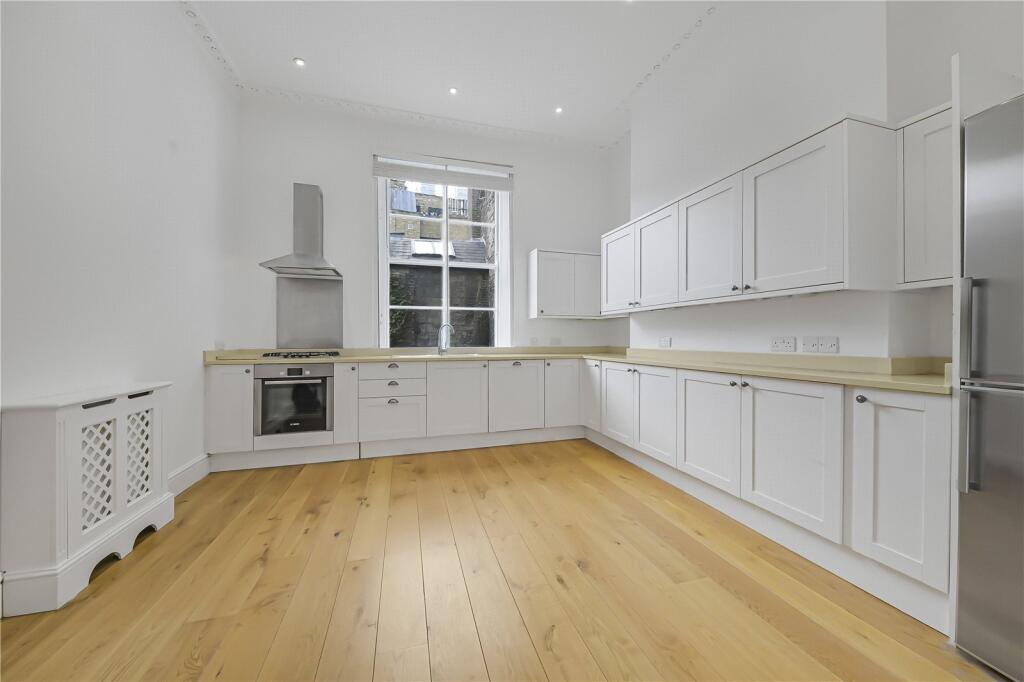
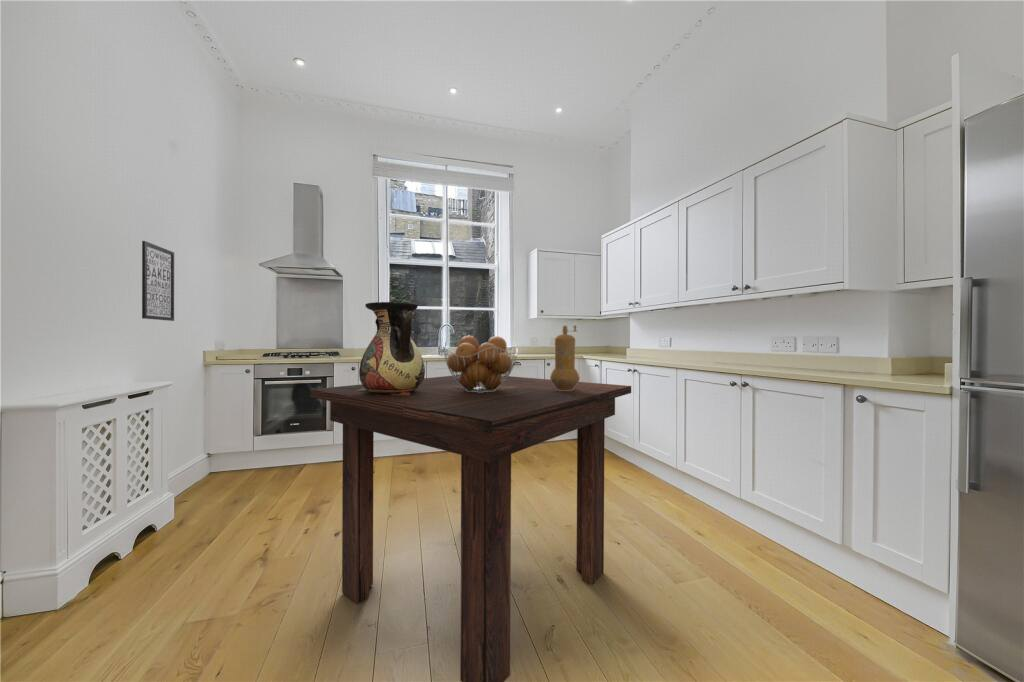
+ dining table [310,374,632,682]
+ pepper mill [549,324,581,391]
+ fruit basket [442,335,519,393]
+ vase [356,301,426,395]
+ wall art [141,240,175,322]
